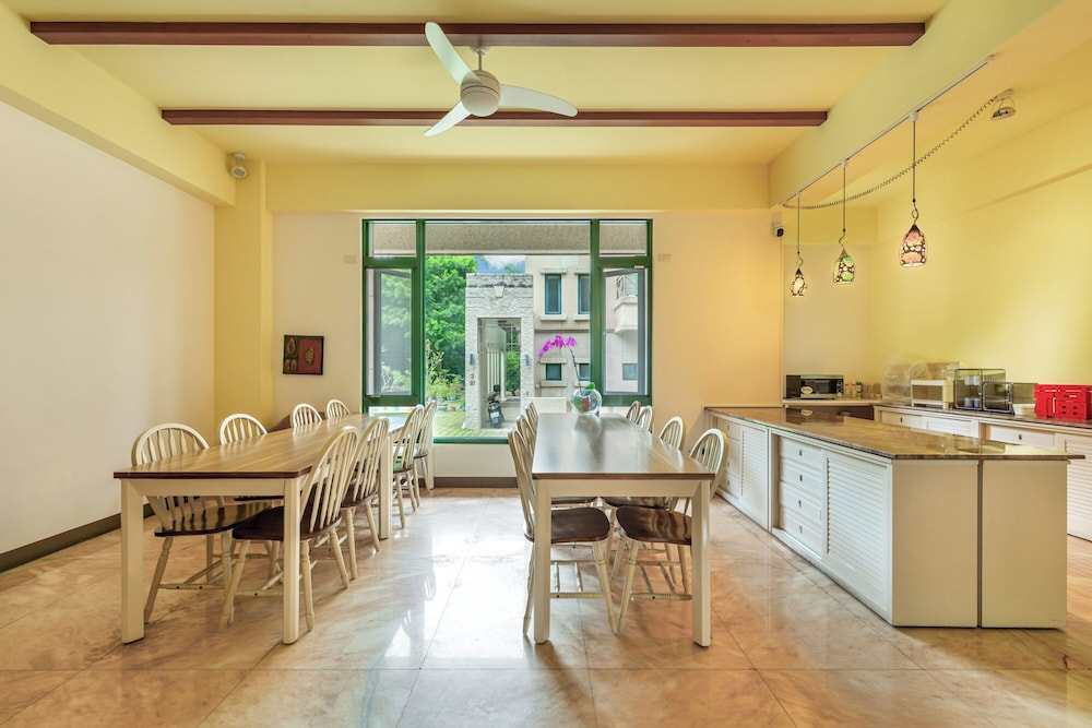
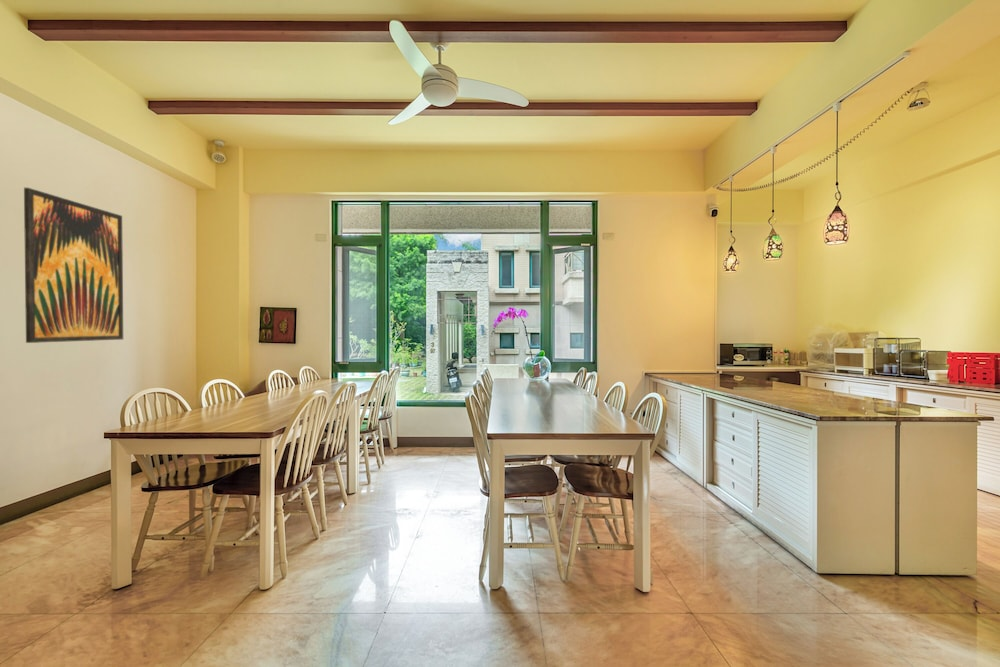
+ wall art [23,187,124,344]
